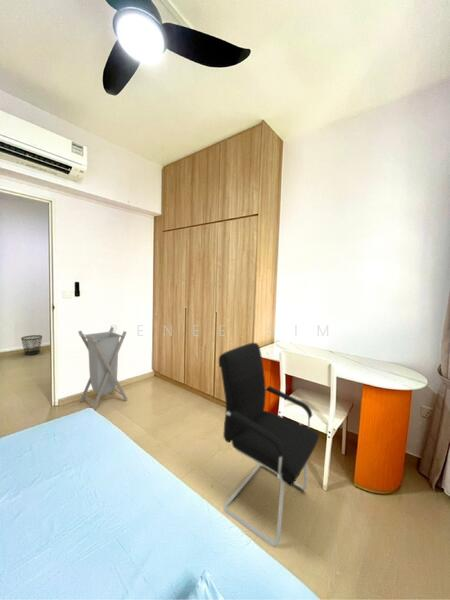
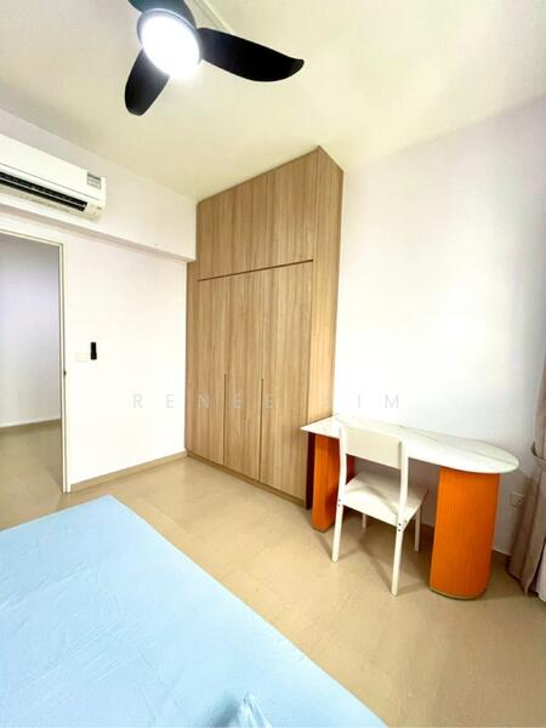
- office chair [218,342,320,547]
- laundry hamper [77,326,128,411]
- wastebasket [20,334,43,356]
